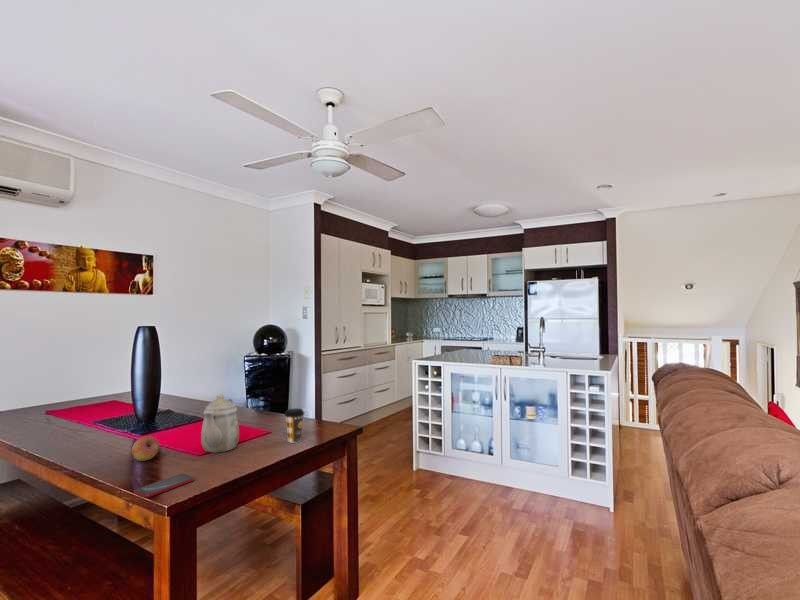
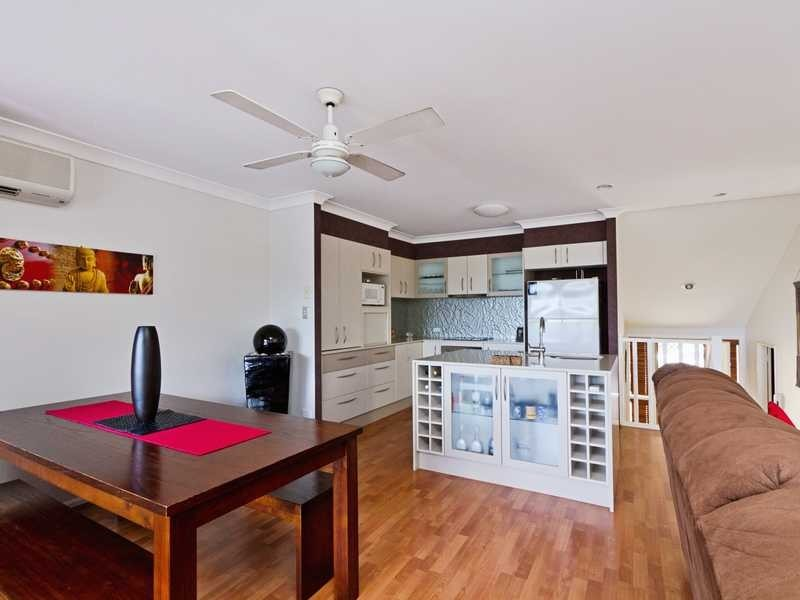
- teapot [200,394,240,453]
- coffee cup [283,407,305,444]
- smartphone [133,473,196,498]
- fruit [131,435,161,462]
